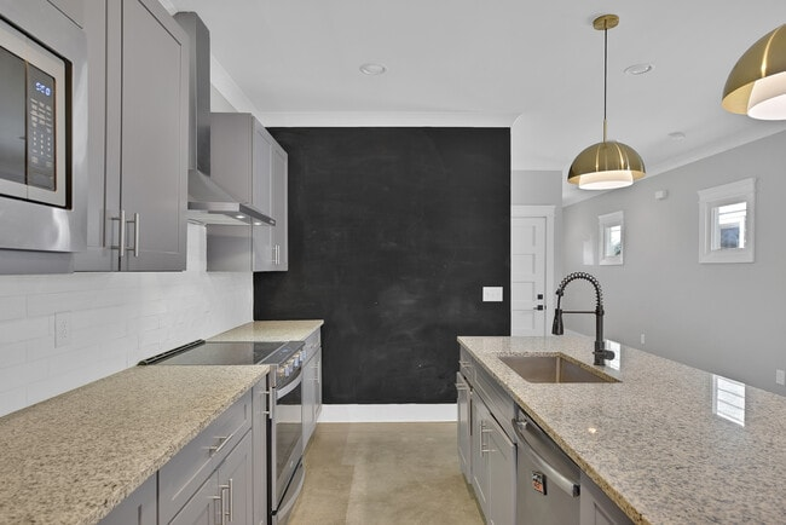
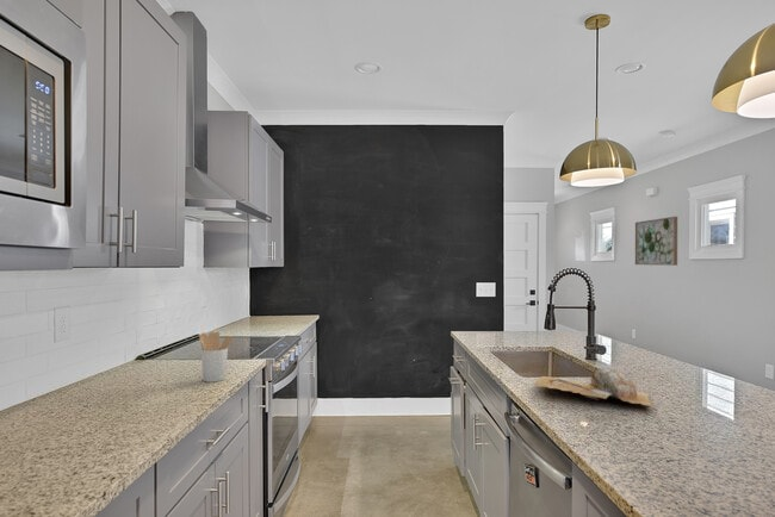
+ chopping board [533,367,653,407]
+ utensil holder [198,331,234,384]
+ wall art [634,216,678,267]
